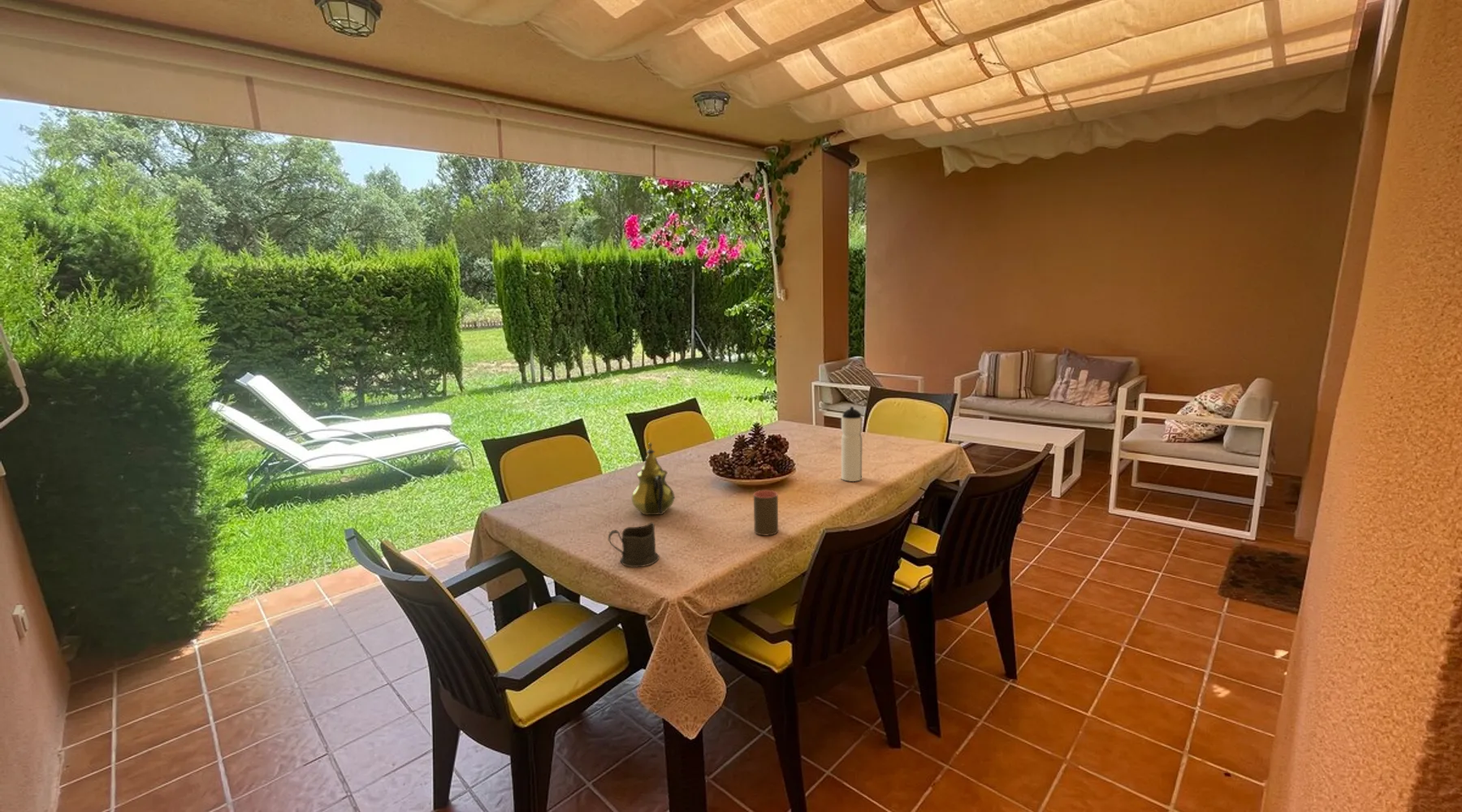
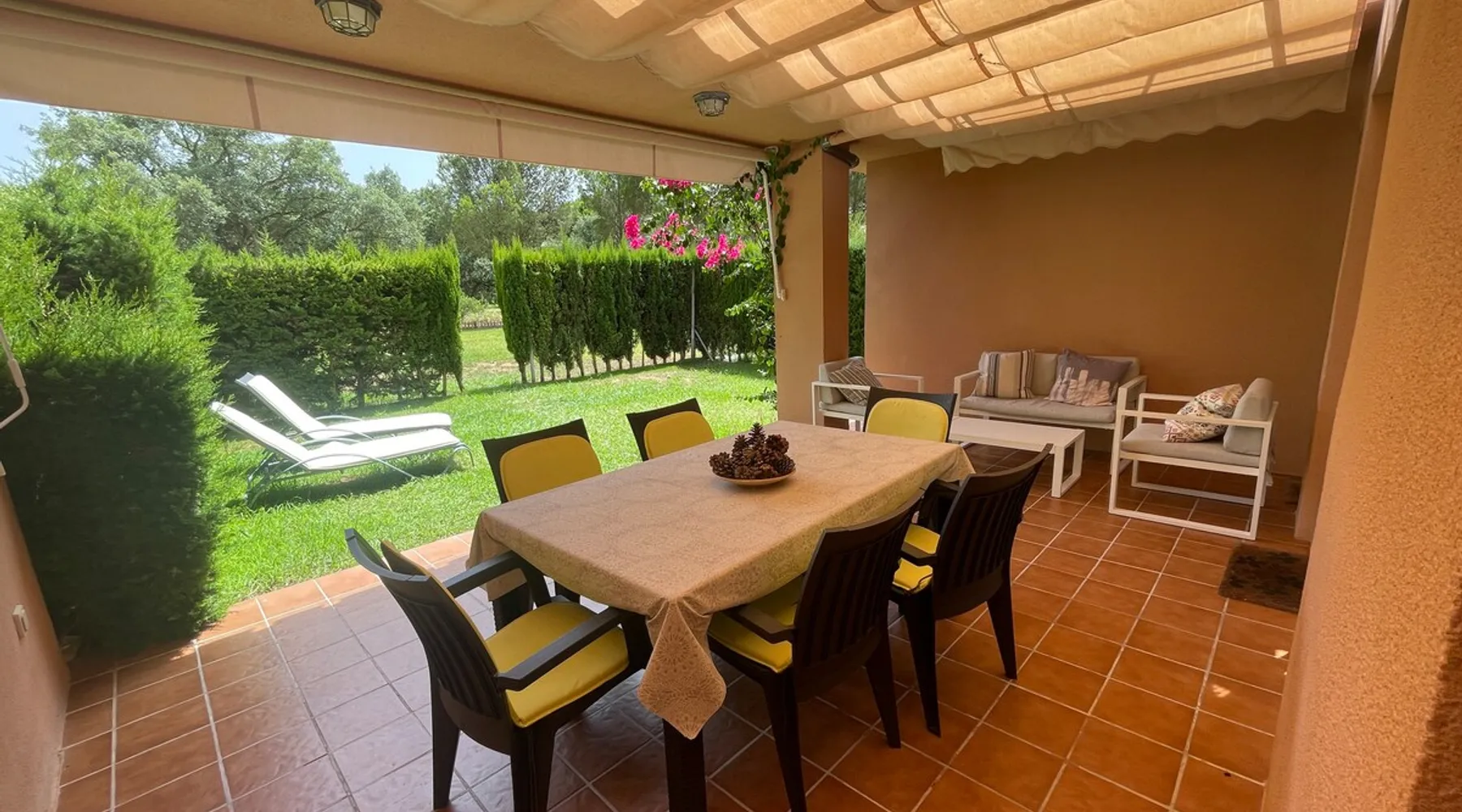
- cup [753,490,779,536]
- water bottle [841,406,863,482]
- cup [608,521,660,568]
- teapot [631,442,675,516]
